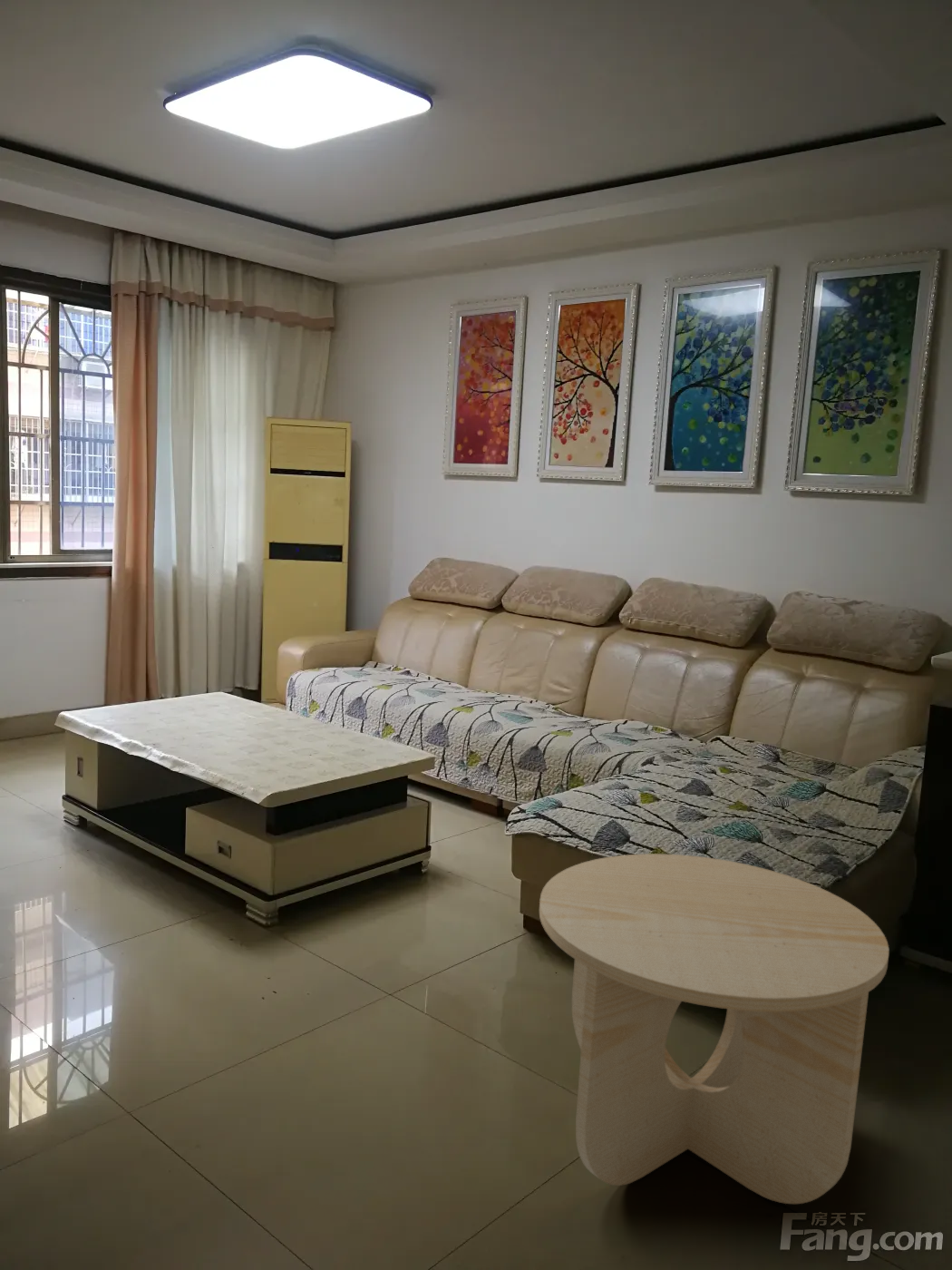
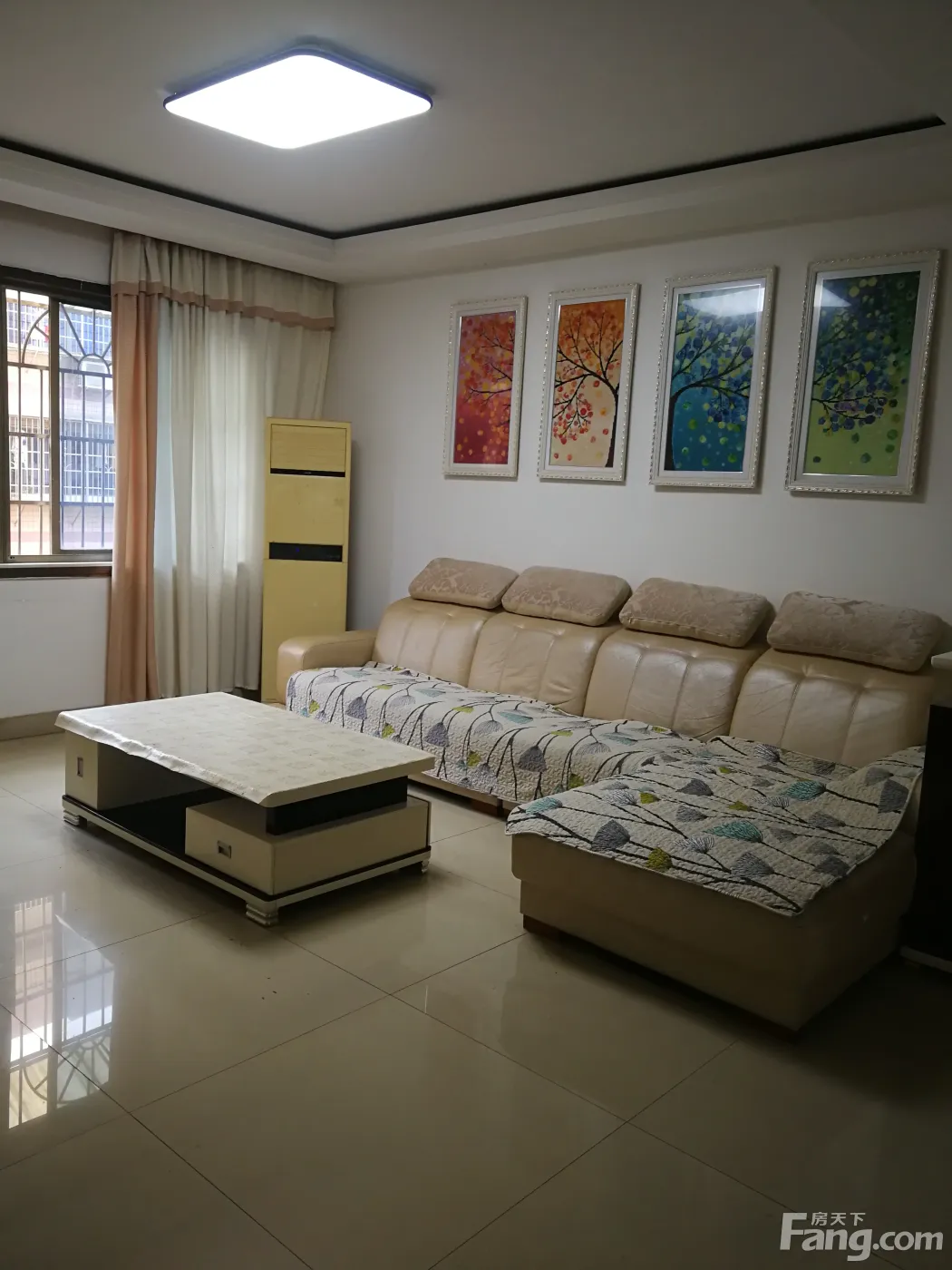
- side table [539,853,889,1205]
